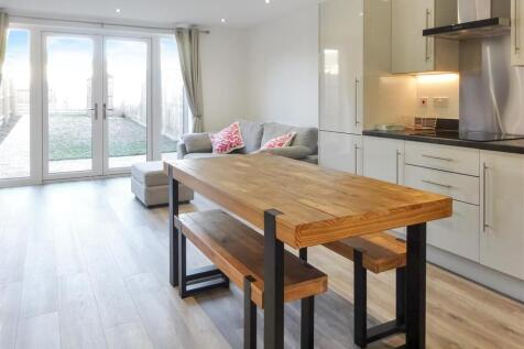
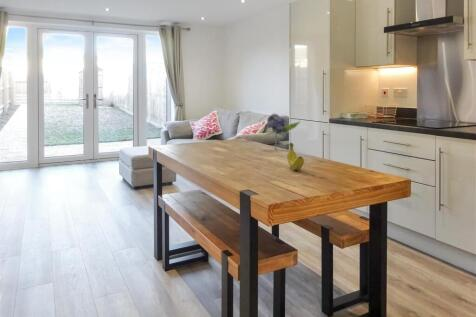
+ fruit [286,142,305,171]
+ flower [262,113,301,151]
